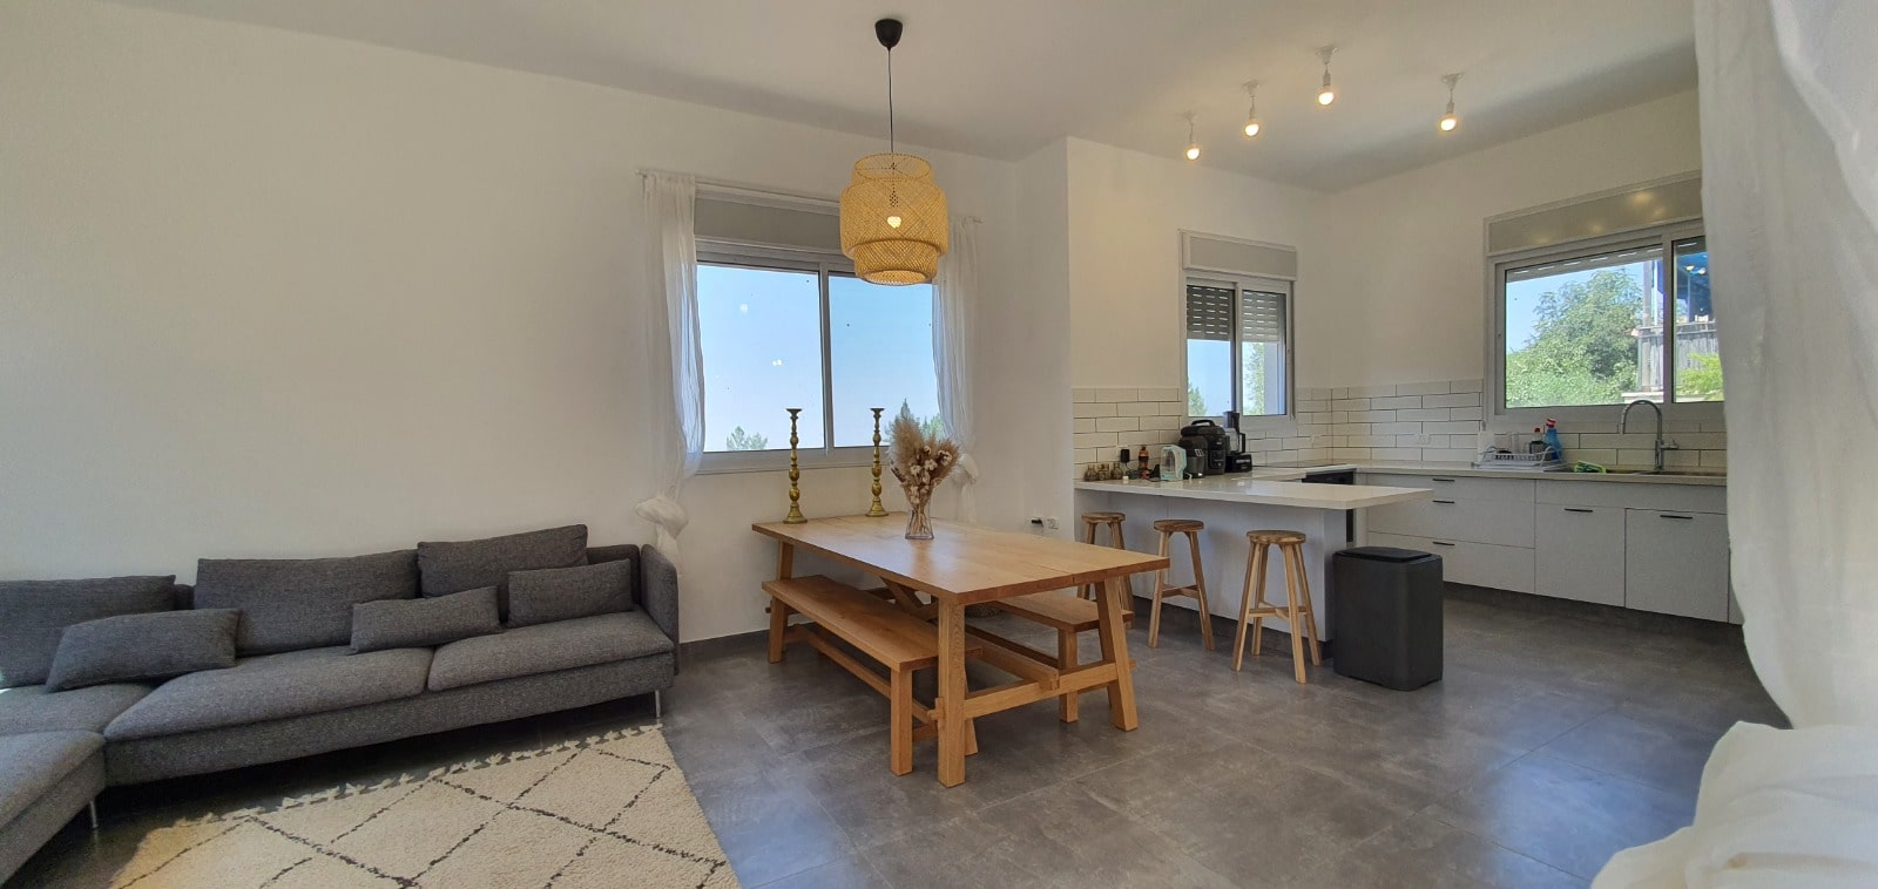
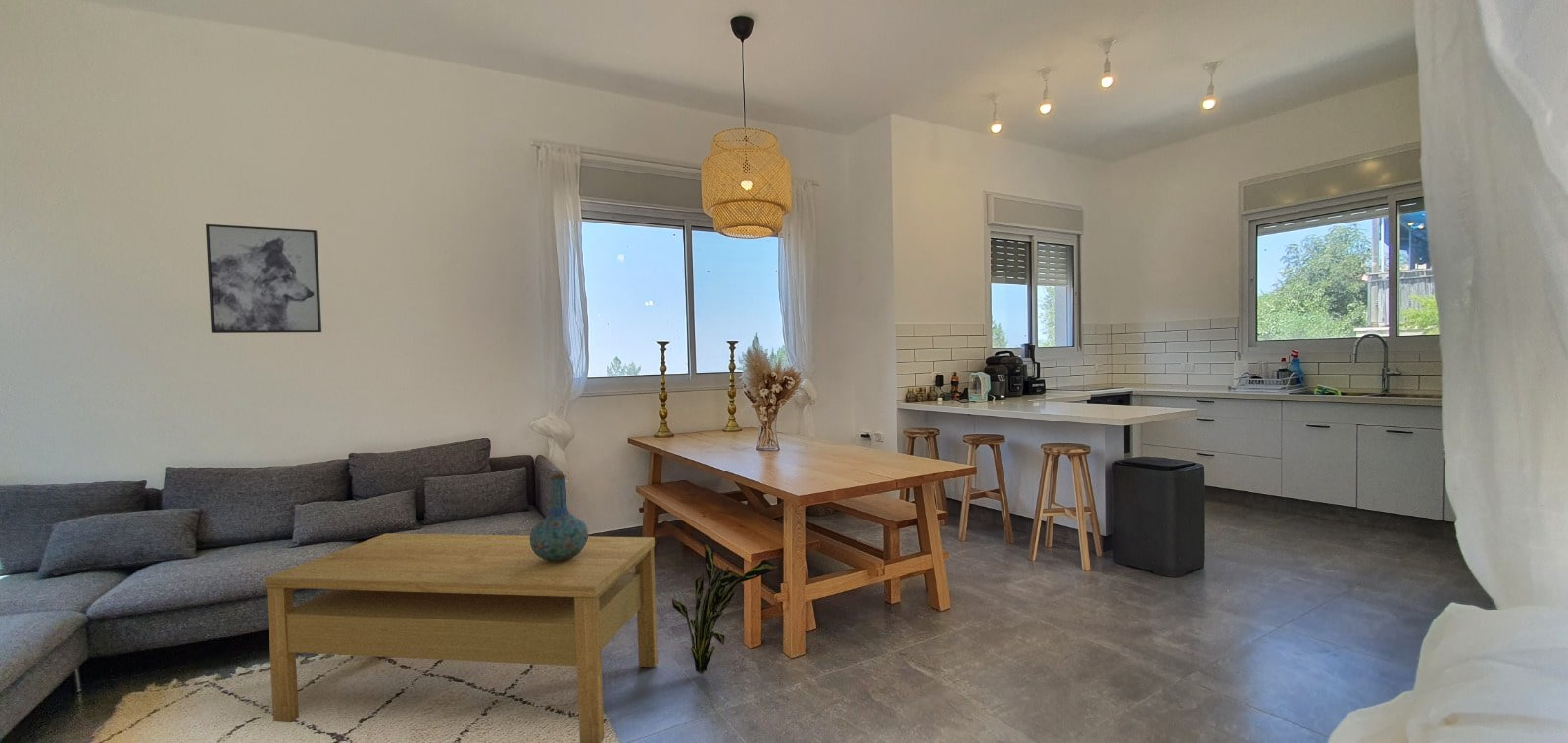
+ vase [529,474,589,564]
+ coffee table [264,532,659,743]
+ decorative plant [670,543,780,675]
+ wall art [205,223,322,334]
